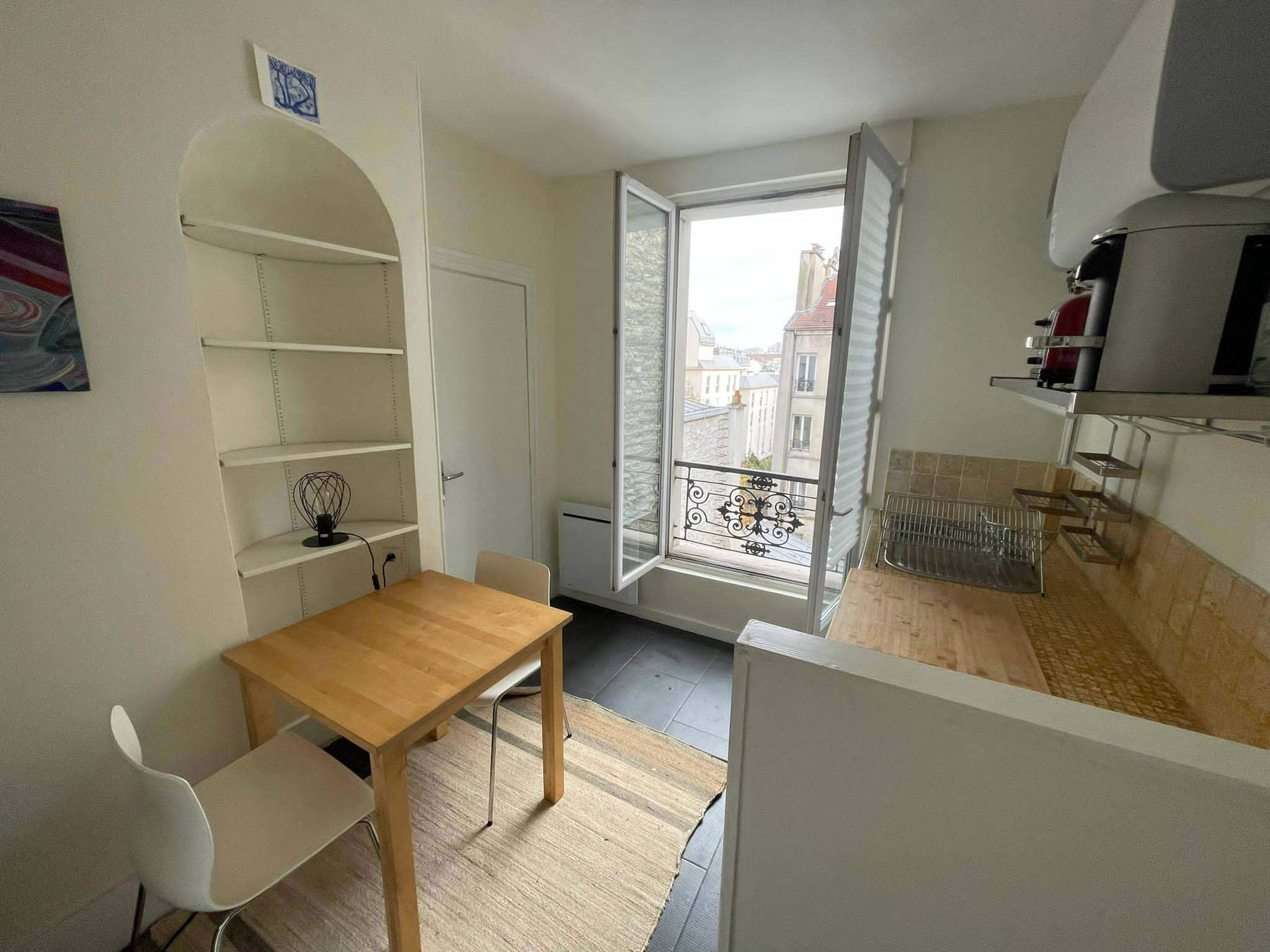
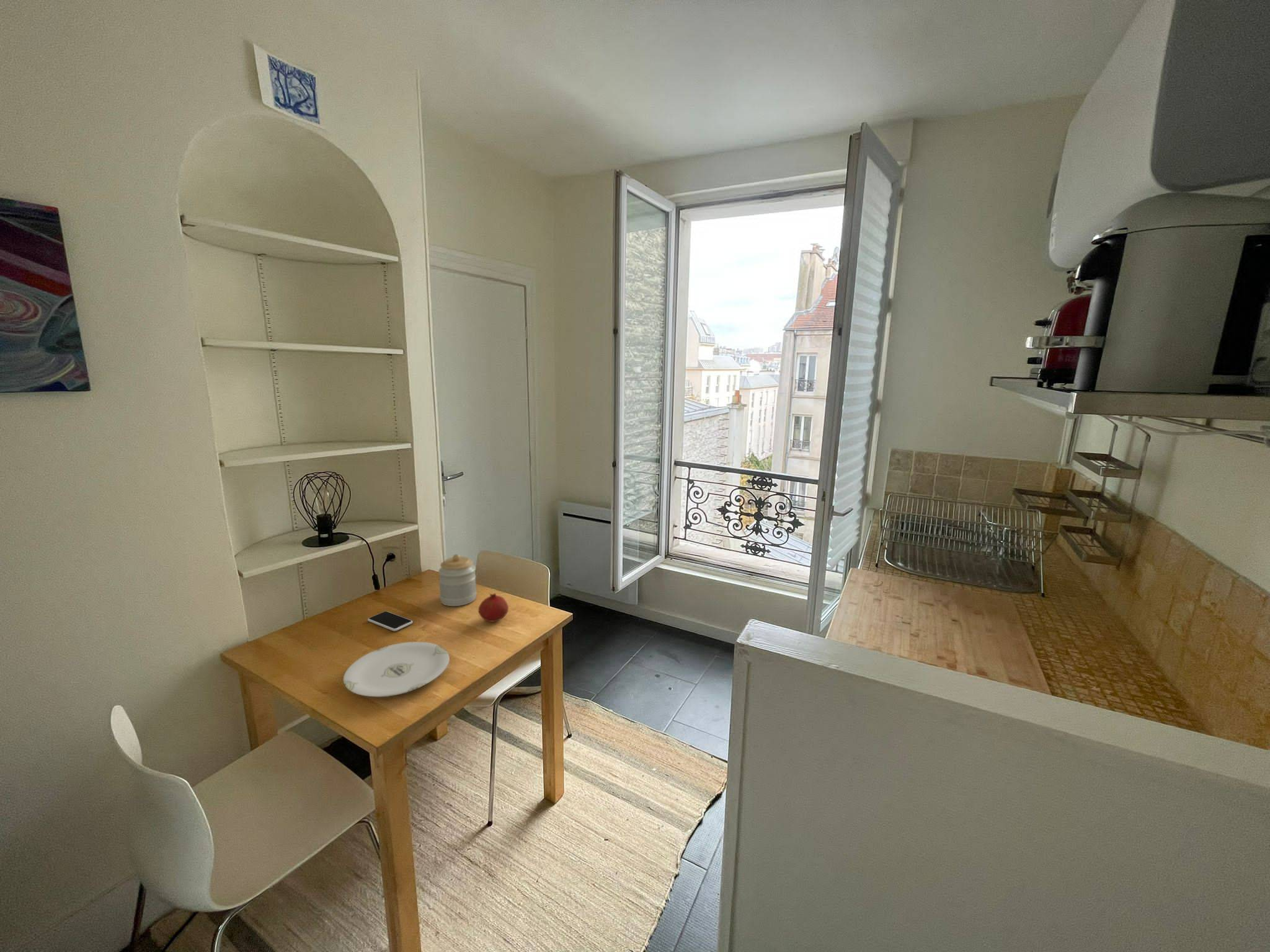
+ plate [343,641,450,697]
+ fruit [477,593,509,622]
+ jar [438,553,477,607]
+ smartphone [367,610,413,632]
